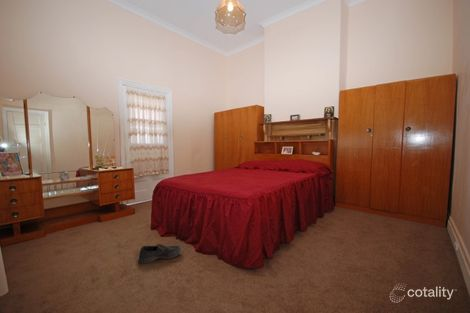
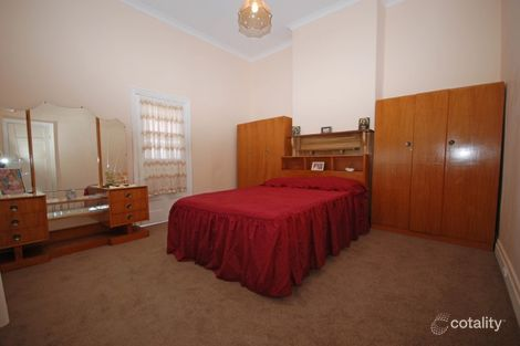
- shoe [137,243,183,264]
